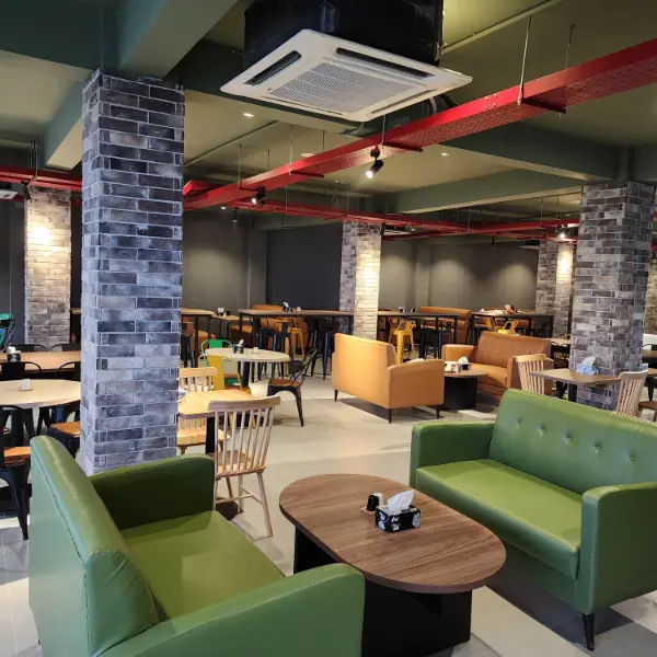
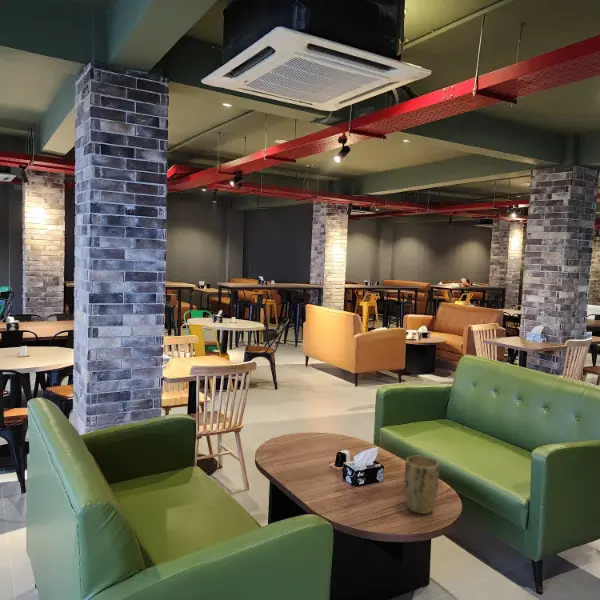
+ plant pot [403,455,440,515]
